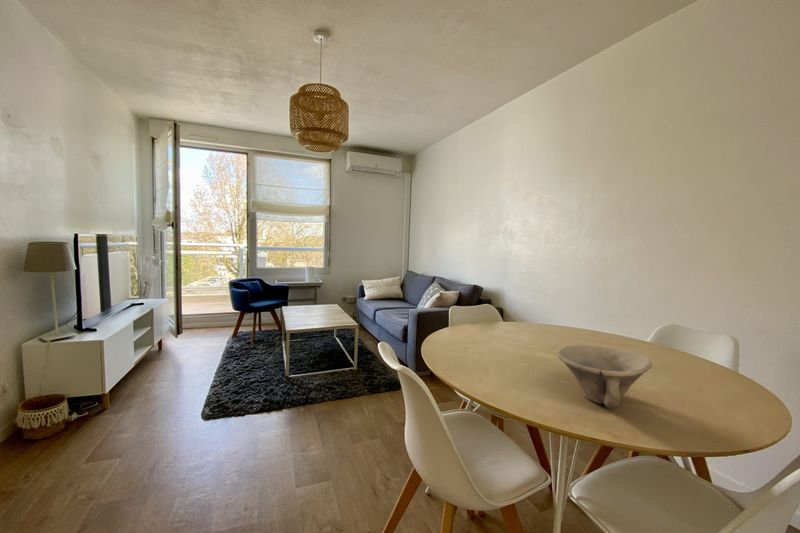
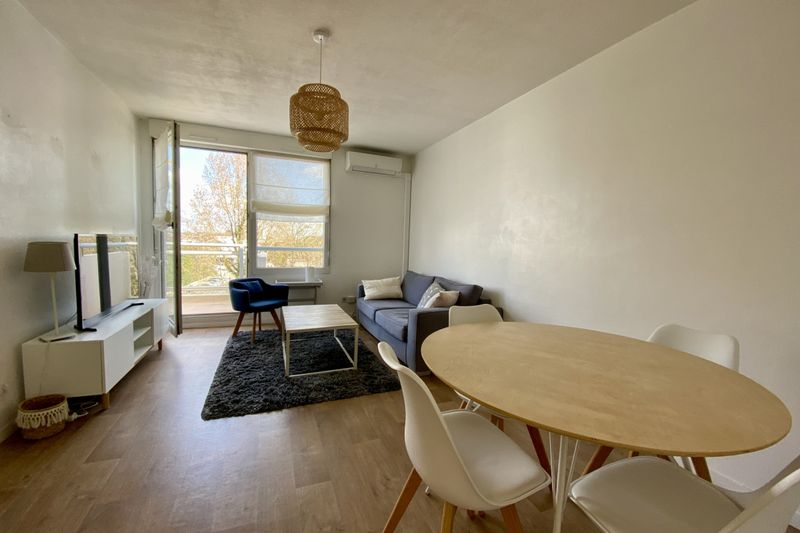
- bowl [555,344,653,409]
